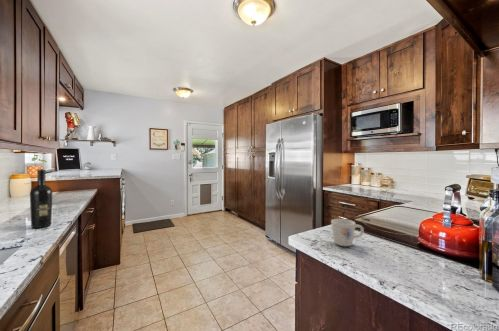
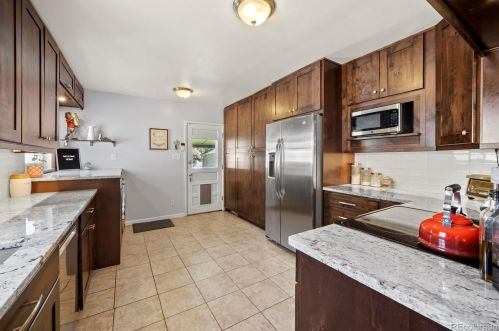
- mug [330,218,365,247]
- wine bottle [29,168,53,229]
